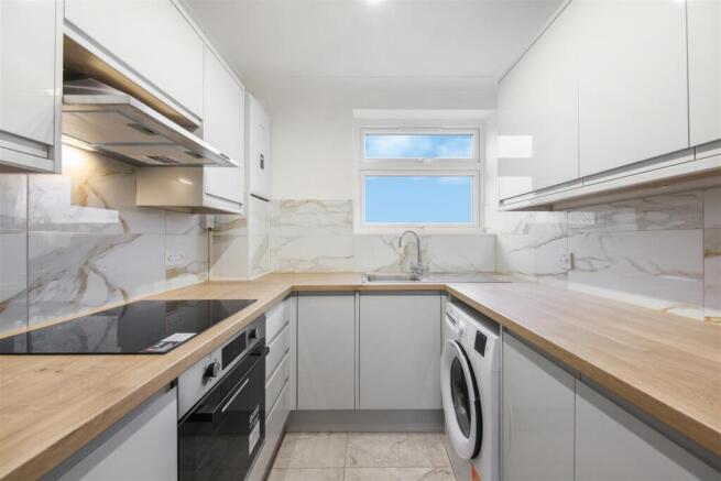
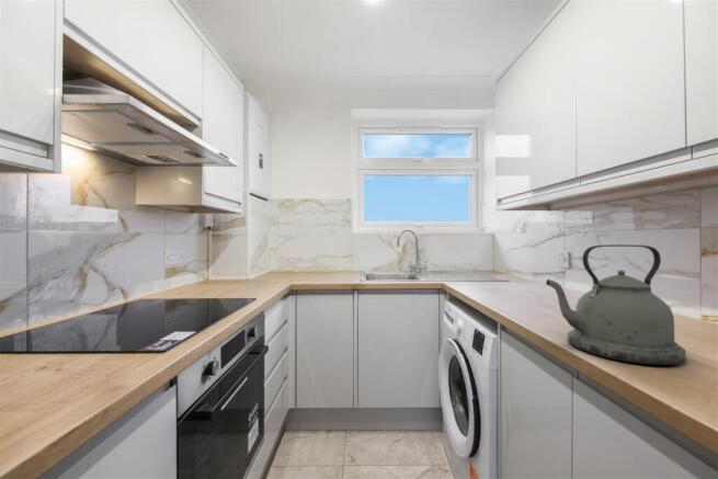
+ kettle [545,243,687,366]
